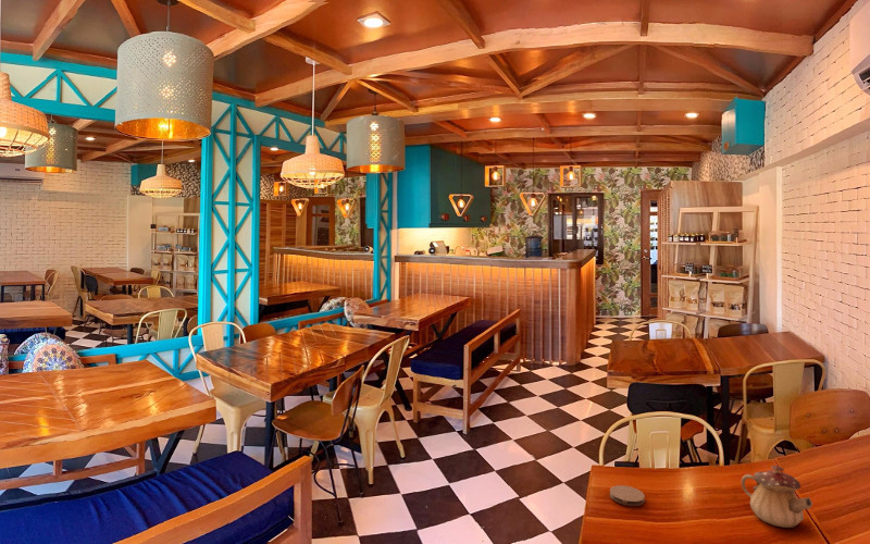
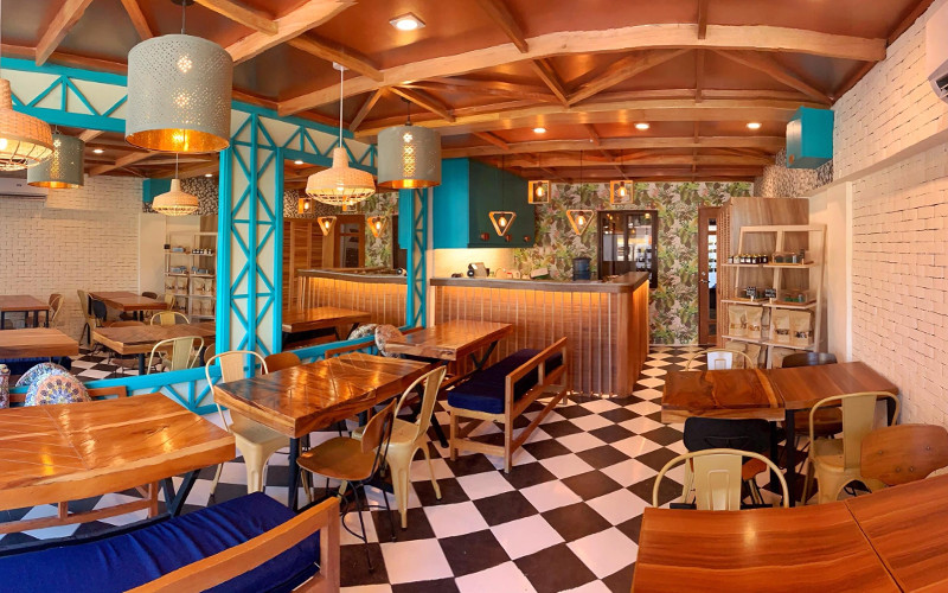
- coaster [609,484,646,507]
- teapot [739,465,813,529]
